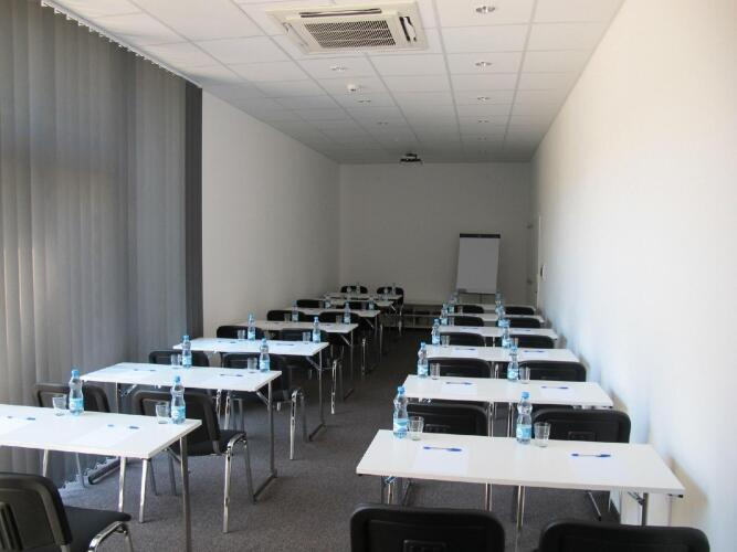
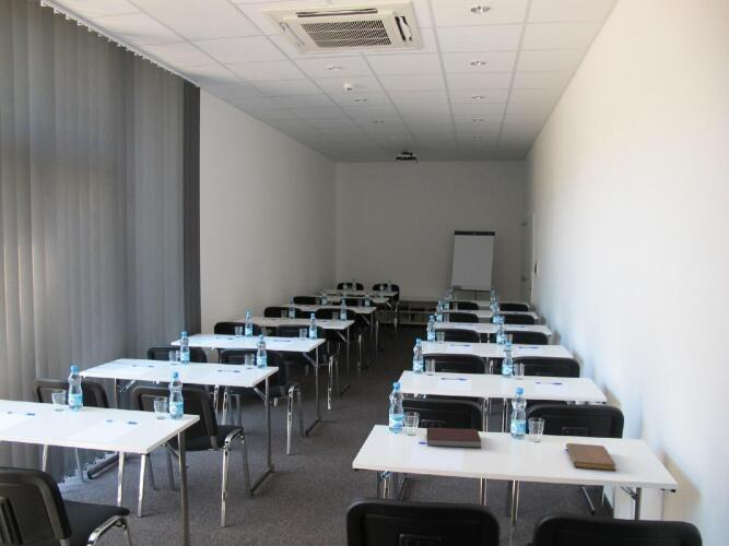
+ notebook [426,427,482,449]
+ notebook [565,442,616,472]
